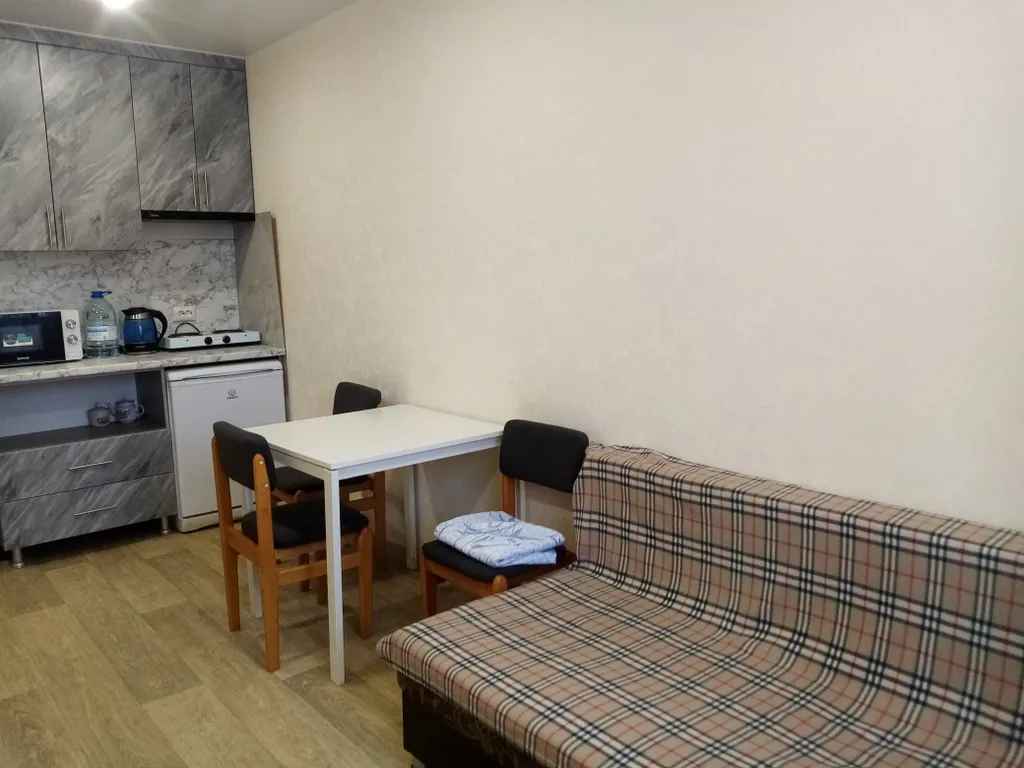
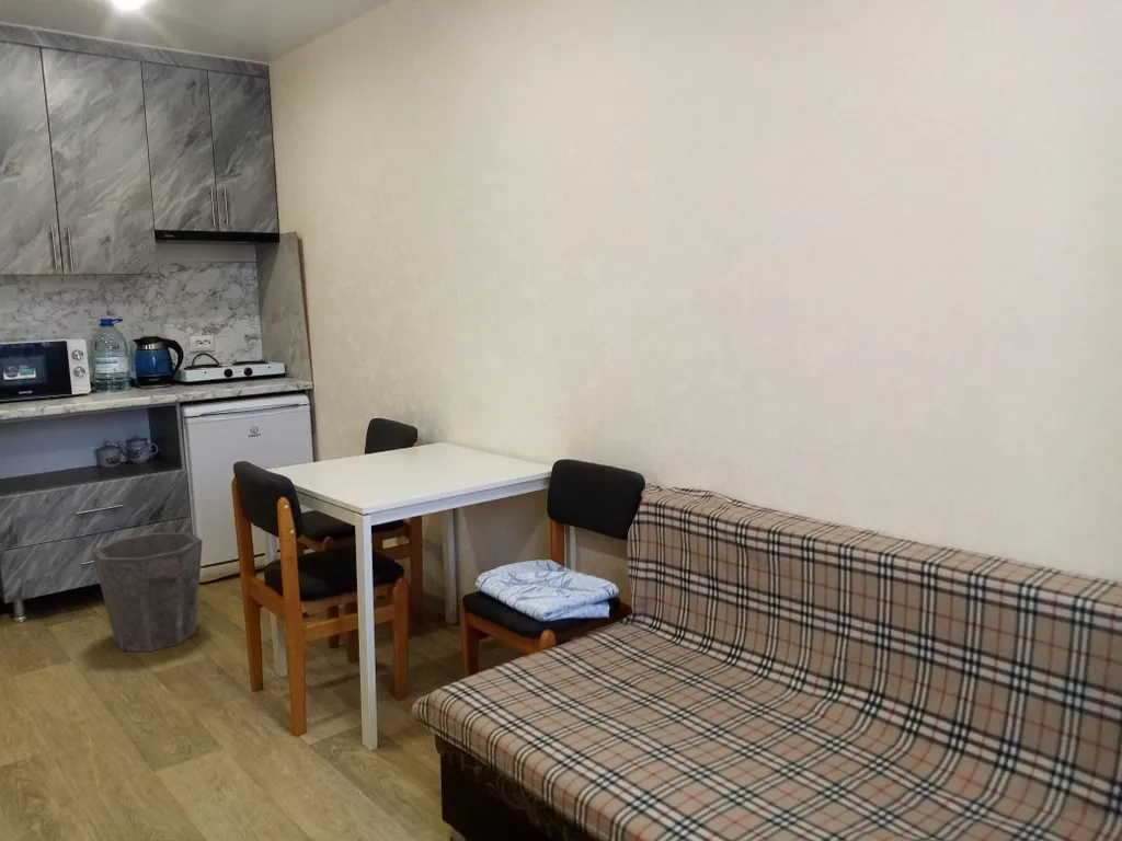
+ waste bin [90,531,204,653]
